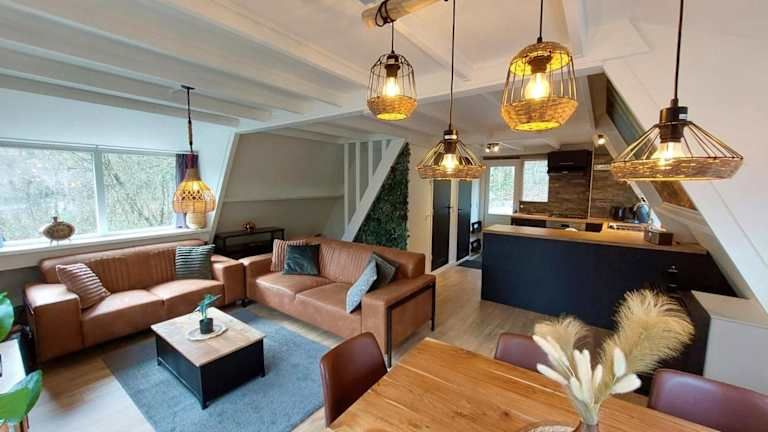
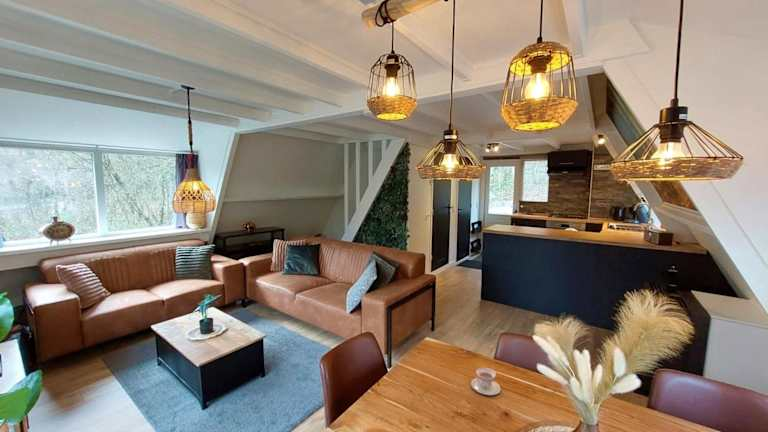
+ teacup [470,367,502,396]
